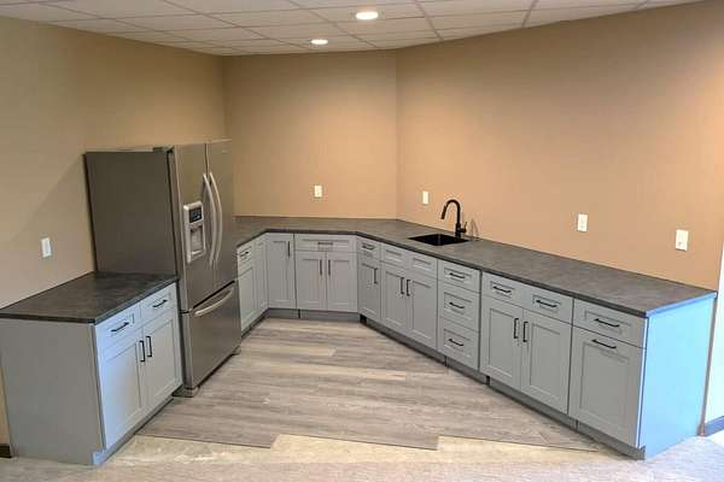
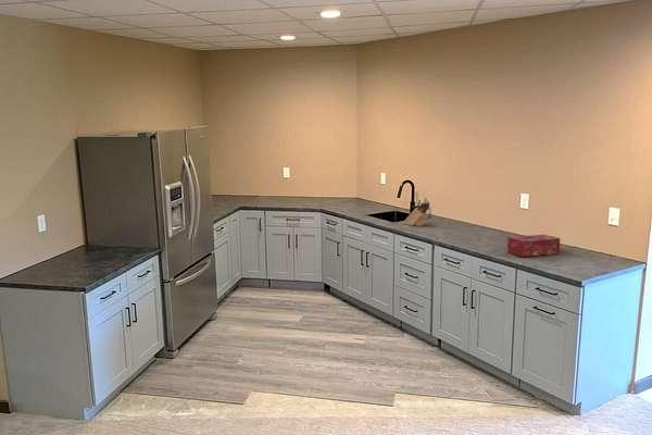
+ tissue box [506,234,561,258]
+ knife block [402,201,430,227]
